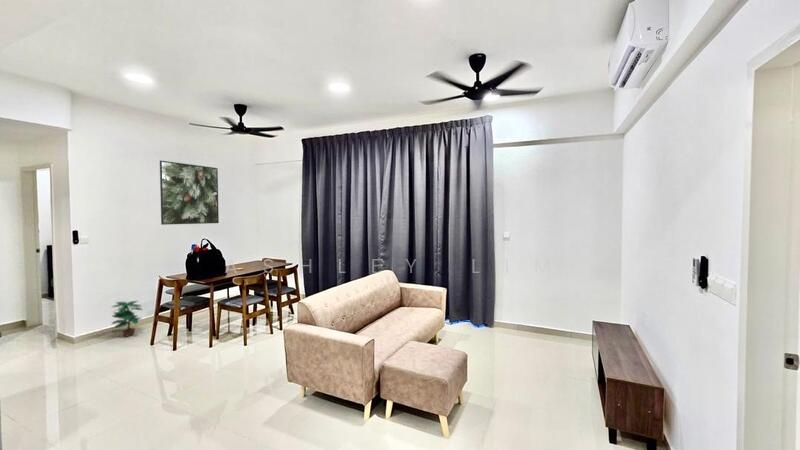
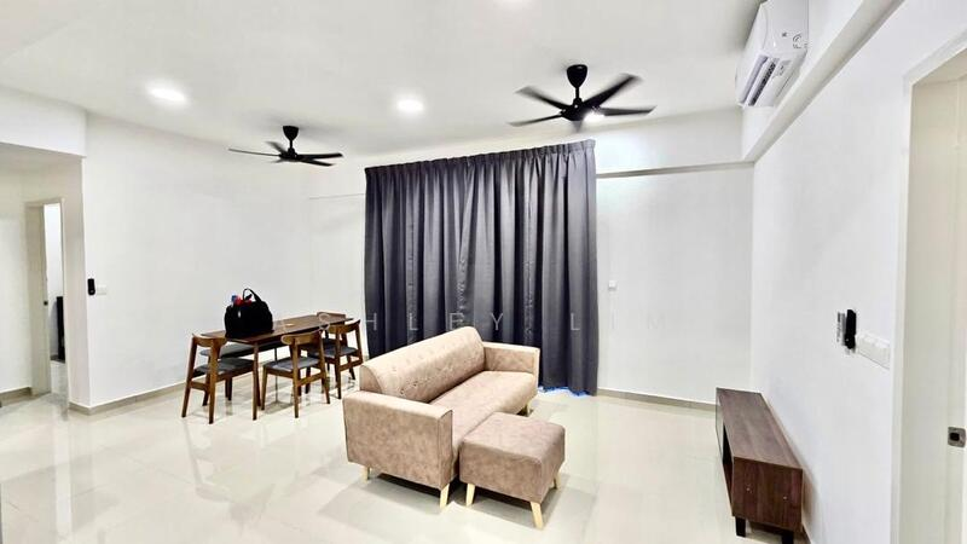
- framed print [159,160,220,226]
- potted plant [110,300,144,338]
